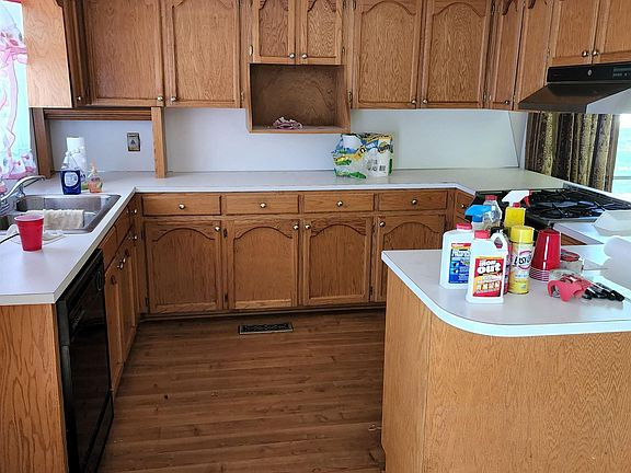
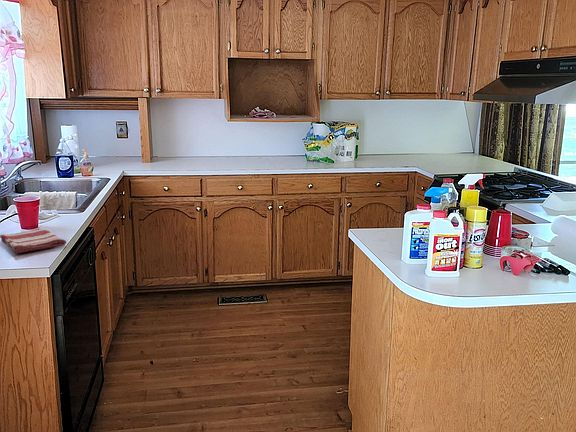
+ dish towel [0,228,67,254]
